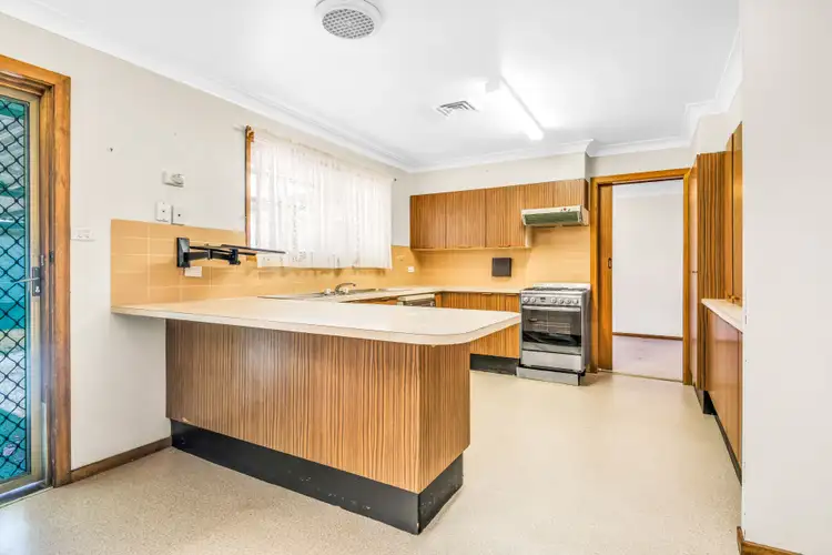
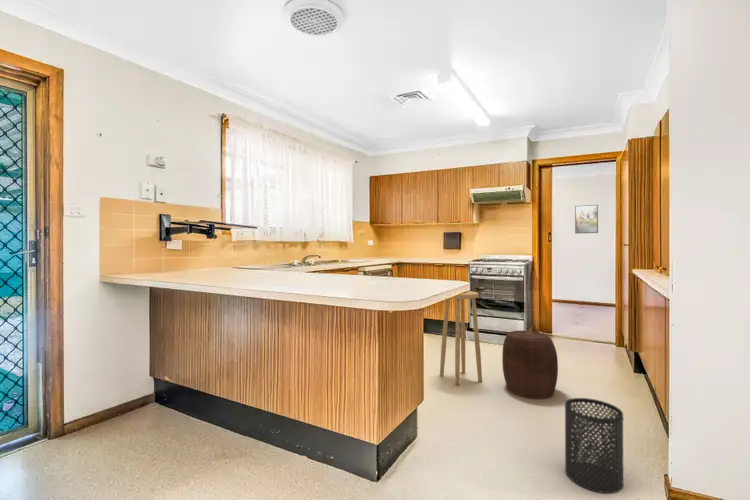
+ stool [439,290,483,386]
+ stool [501,330,559,400]
+ trash can [564,397,625,494]
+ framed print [574,204,599,234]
